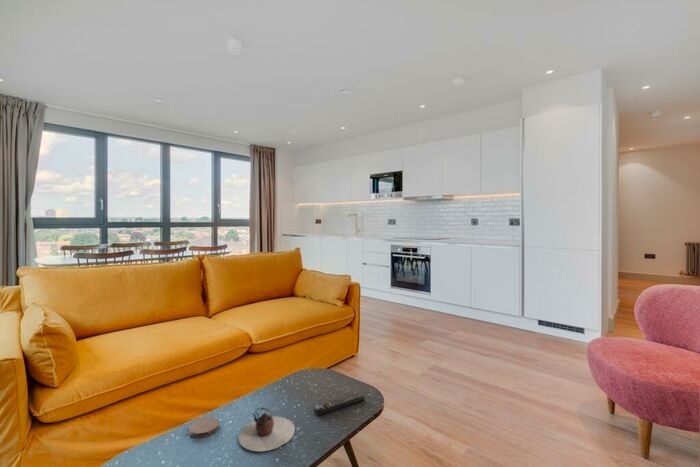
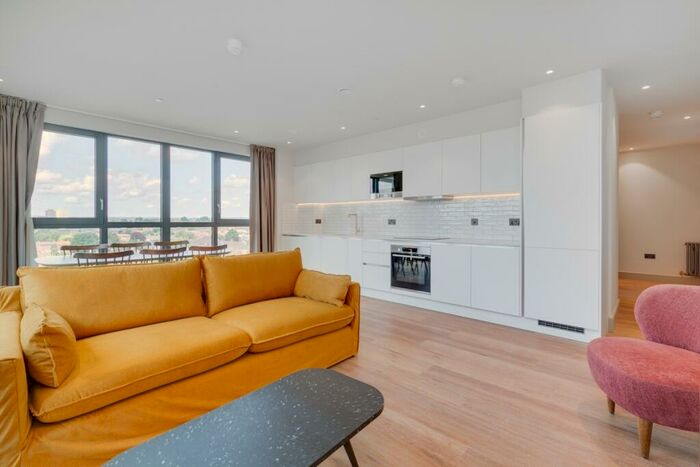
- remote control [313,391,366,417]
- teapot [238,407,296,452]
- coaster [188,416,220,438]
